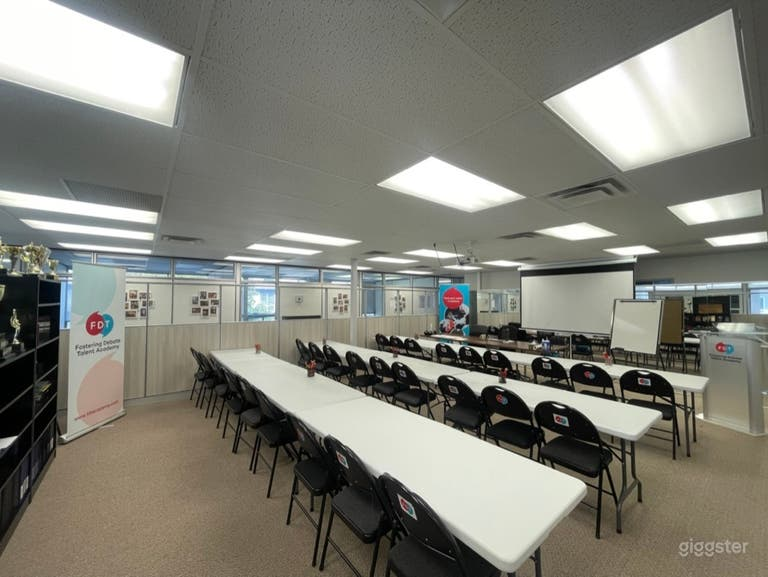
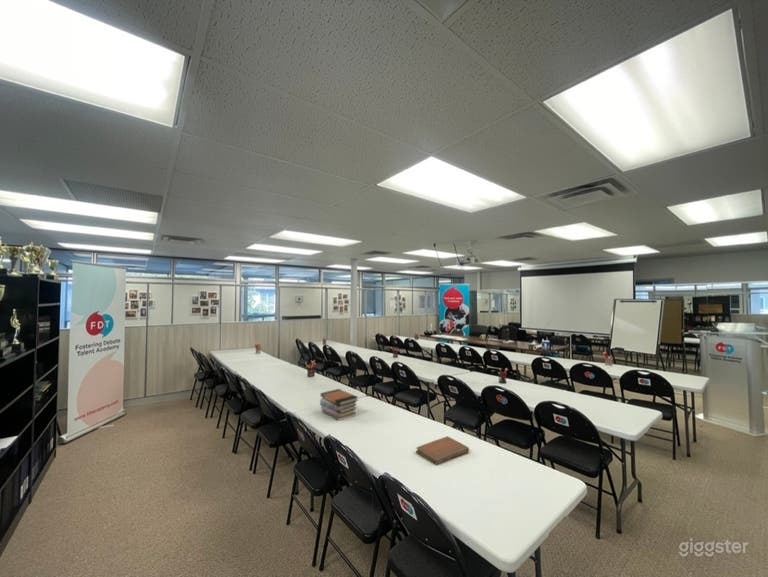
+ notebook [415,435,470,466]
+ book stack [319,388,359,422]
